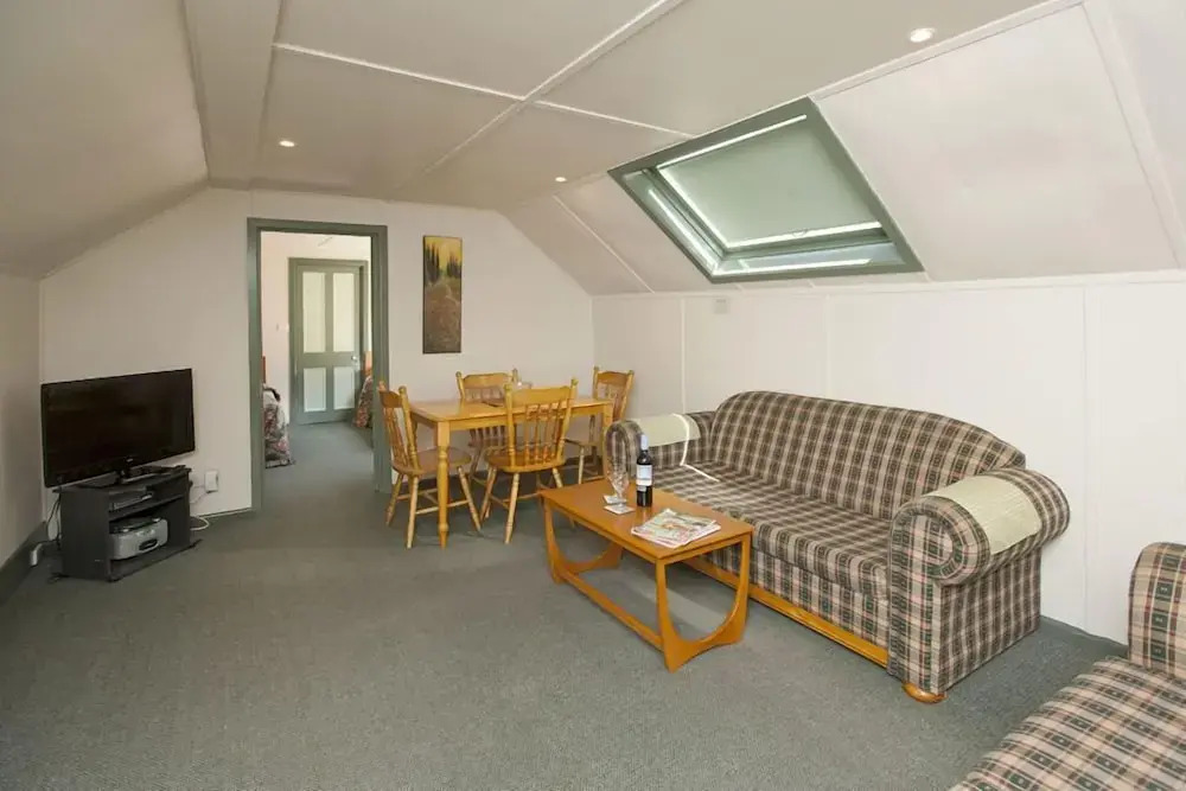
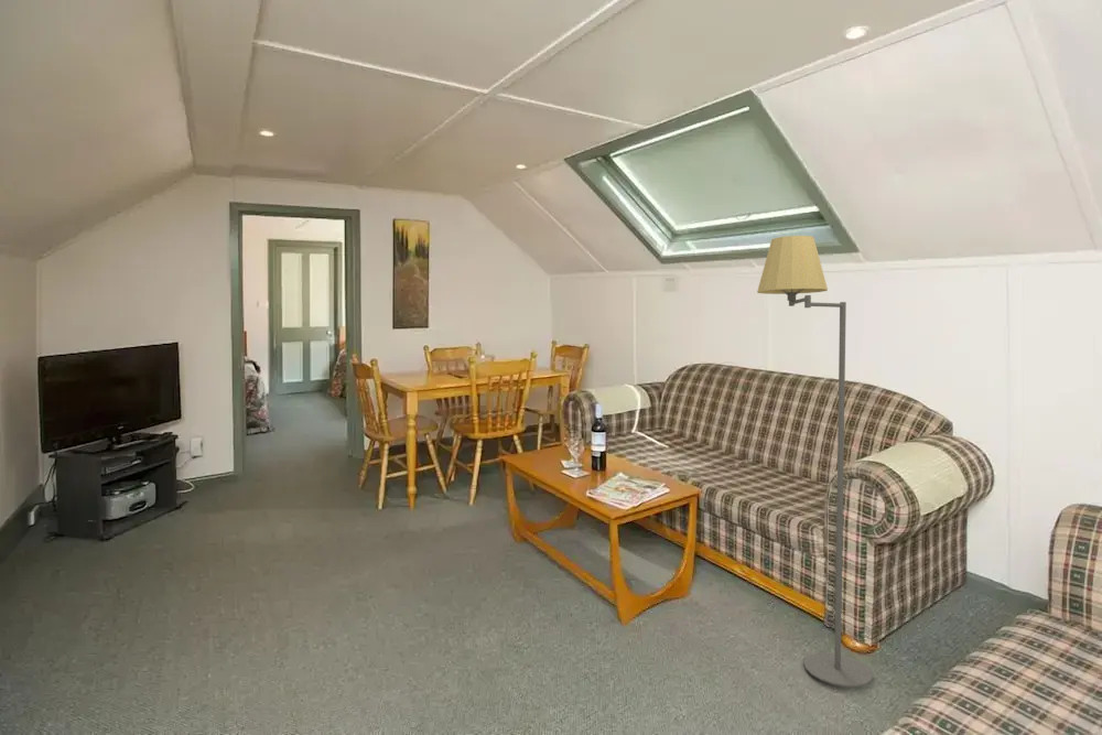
+ floor lamp [756,235,874,688]
